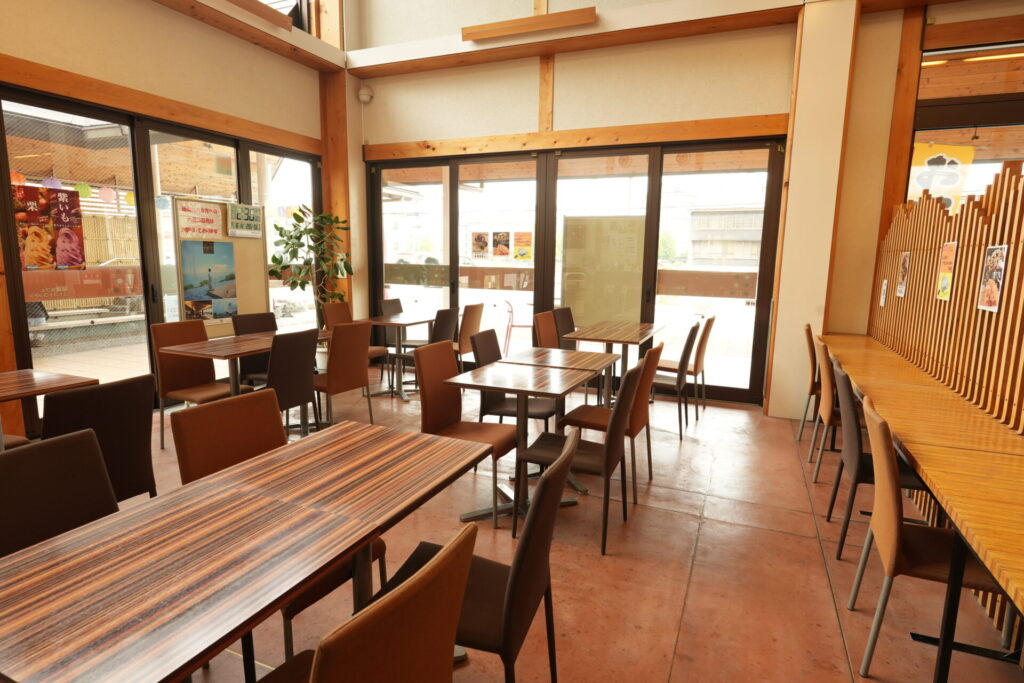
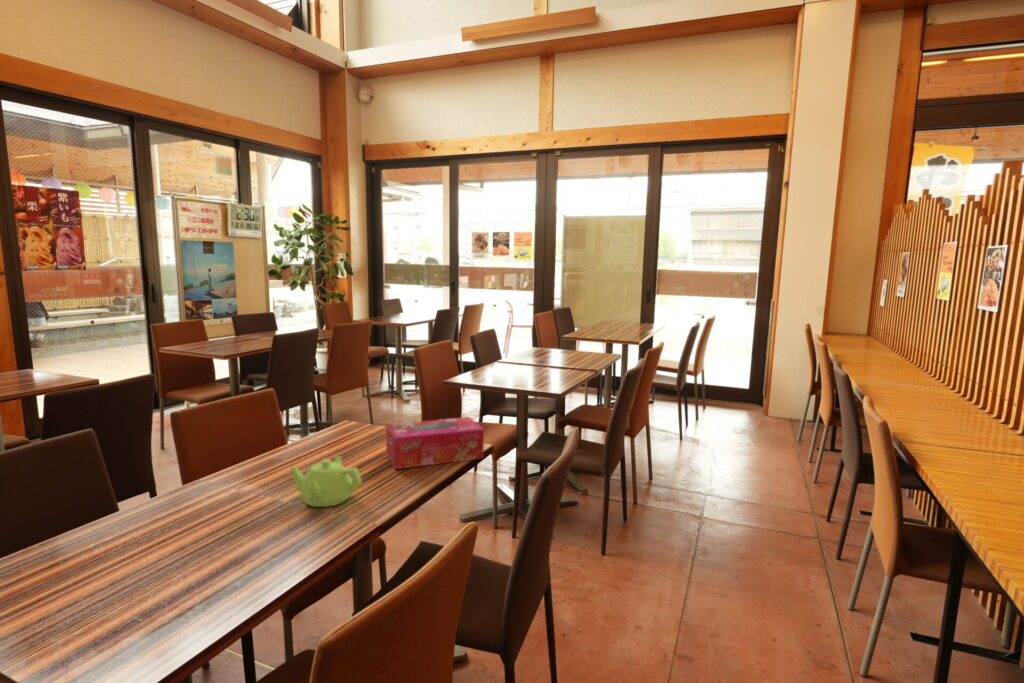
+ teapot [289,455,363,508]
+ tissue box [385,416,485,470]
